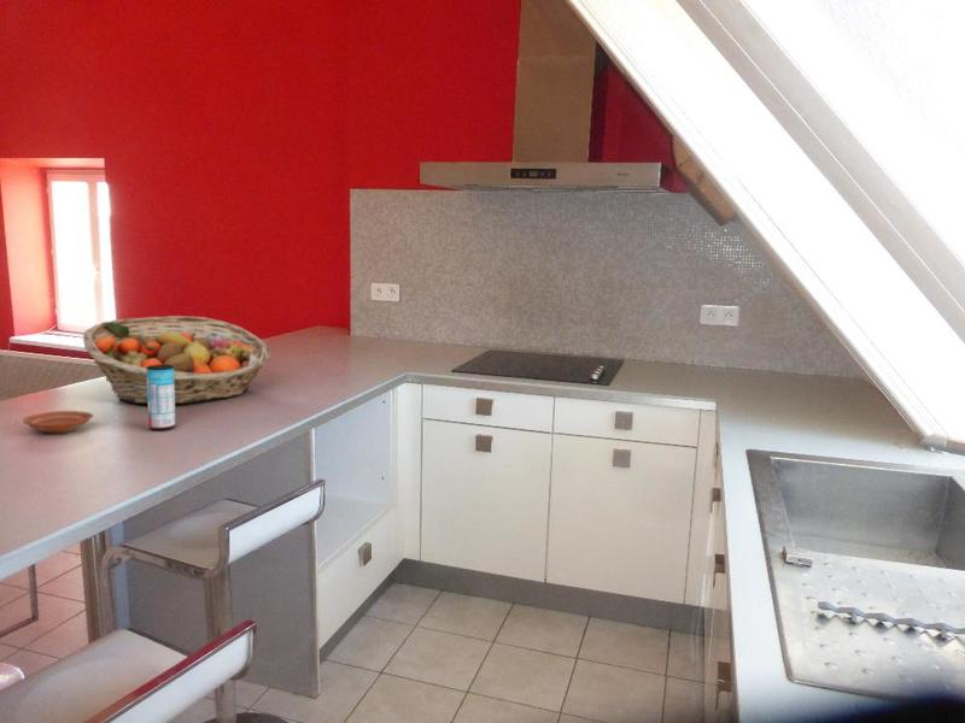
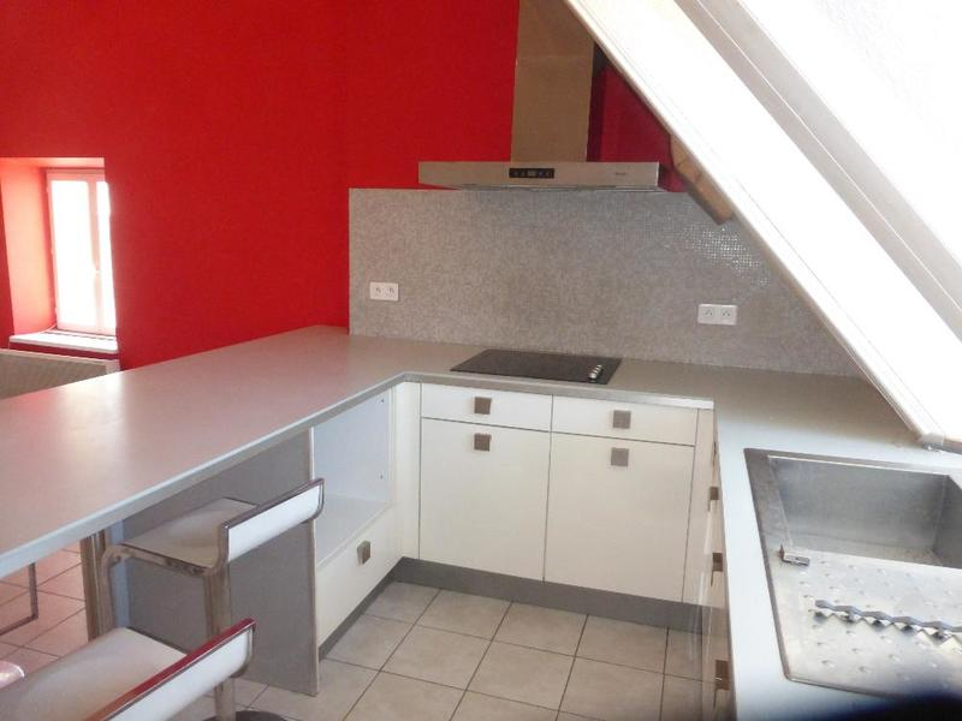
- plate [22,410,94,434]
- fruit basket [82,315,271,405]
- beverage can [146,365,176,431]
